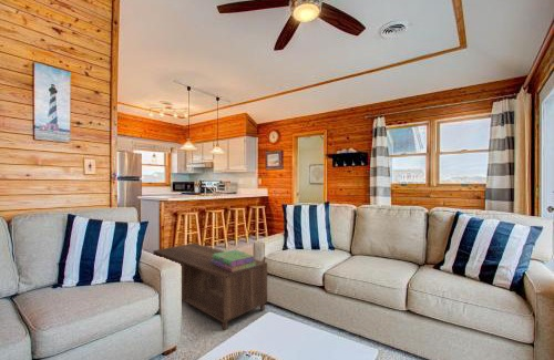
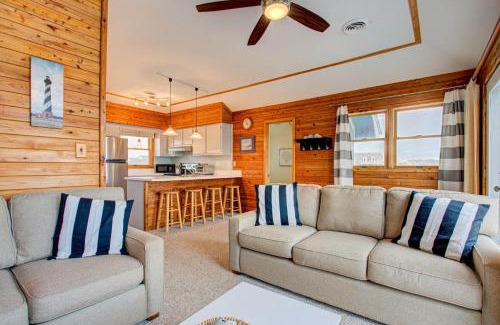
- coffee table [152,243,268,331]
- stack of books [211,249,256,272]
